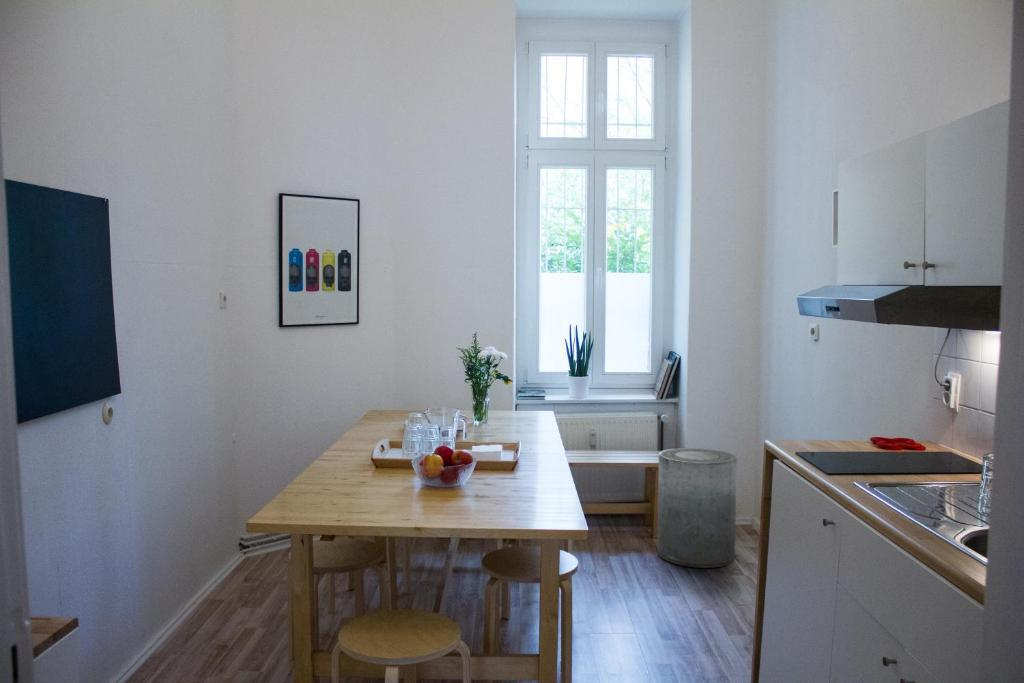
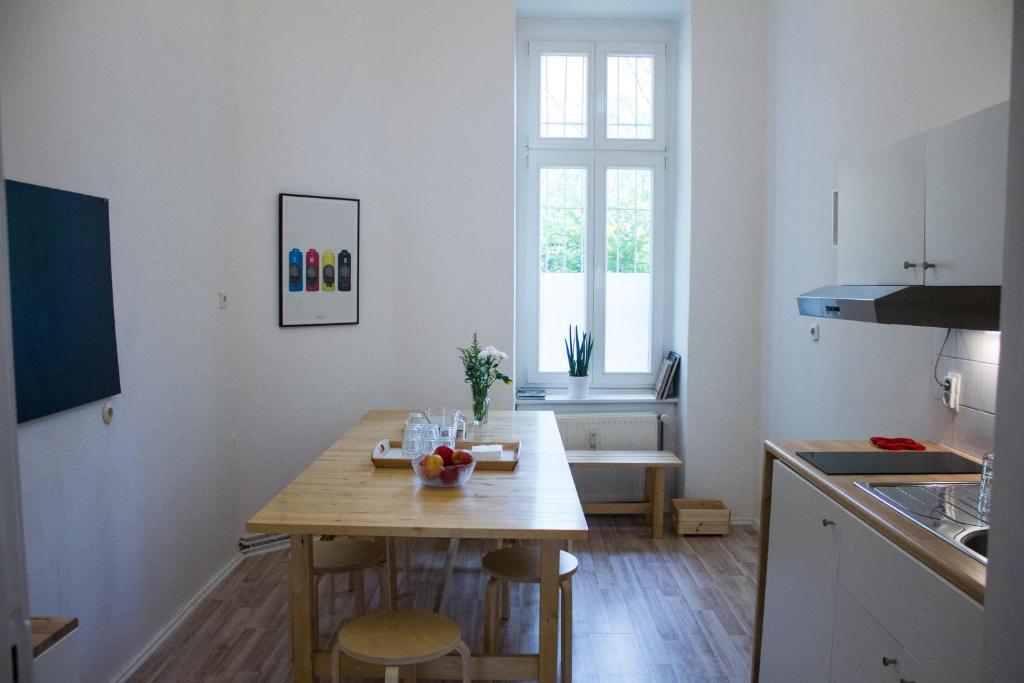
- trash can [656,447,738,569]
